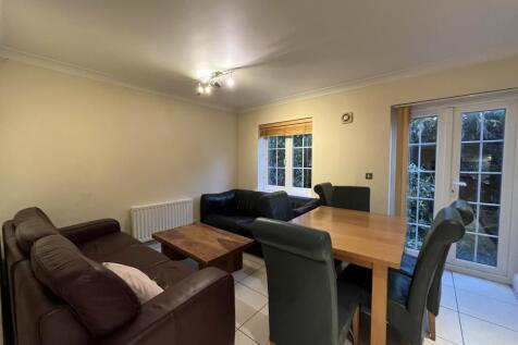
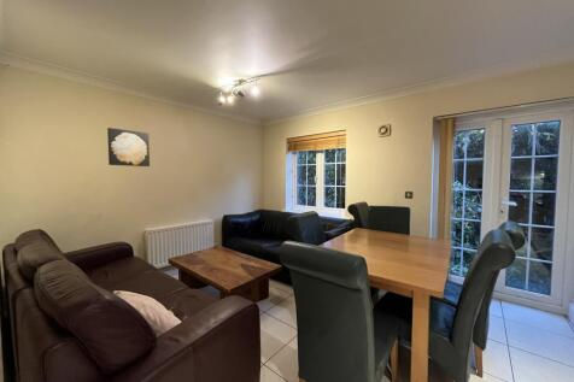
+ wall art [106,127,151,168]
